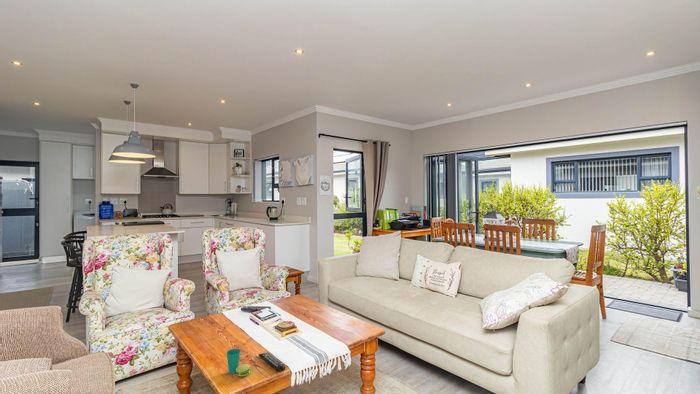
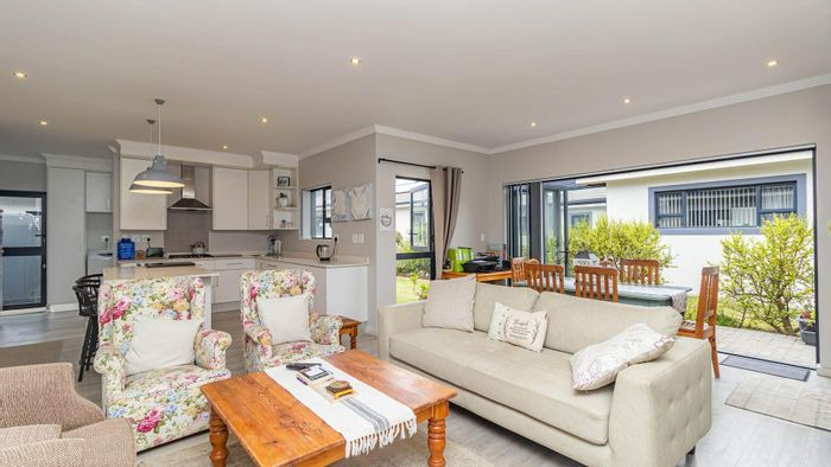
- remote control [257,351,287,373]
- cup [226,348,251,377]
